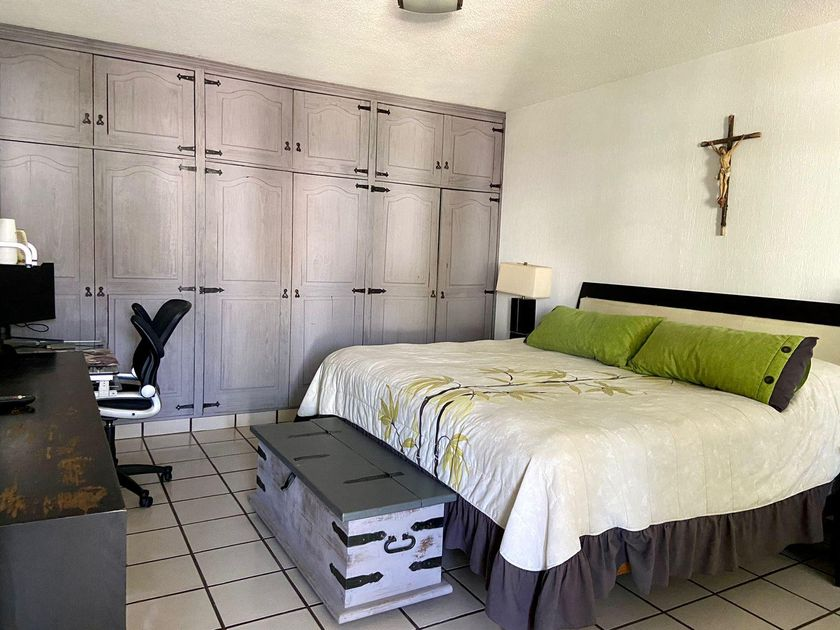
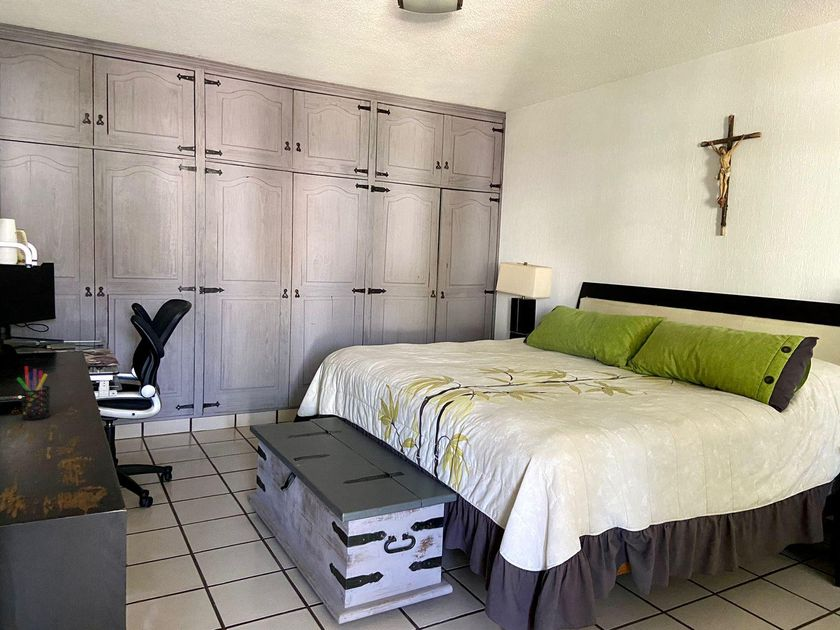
+ pen holder [16,365,51,421]
